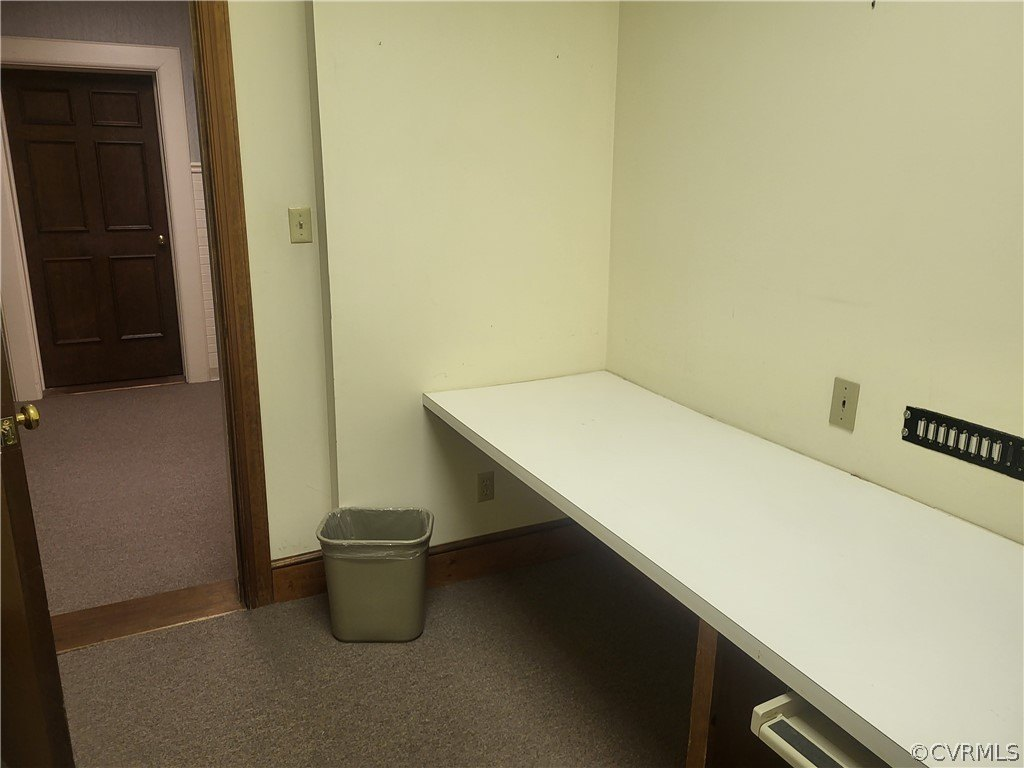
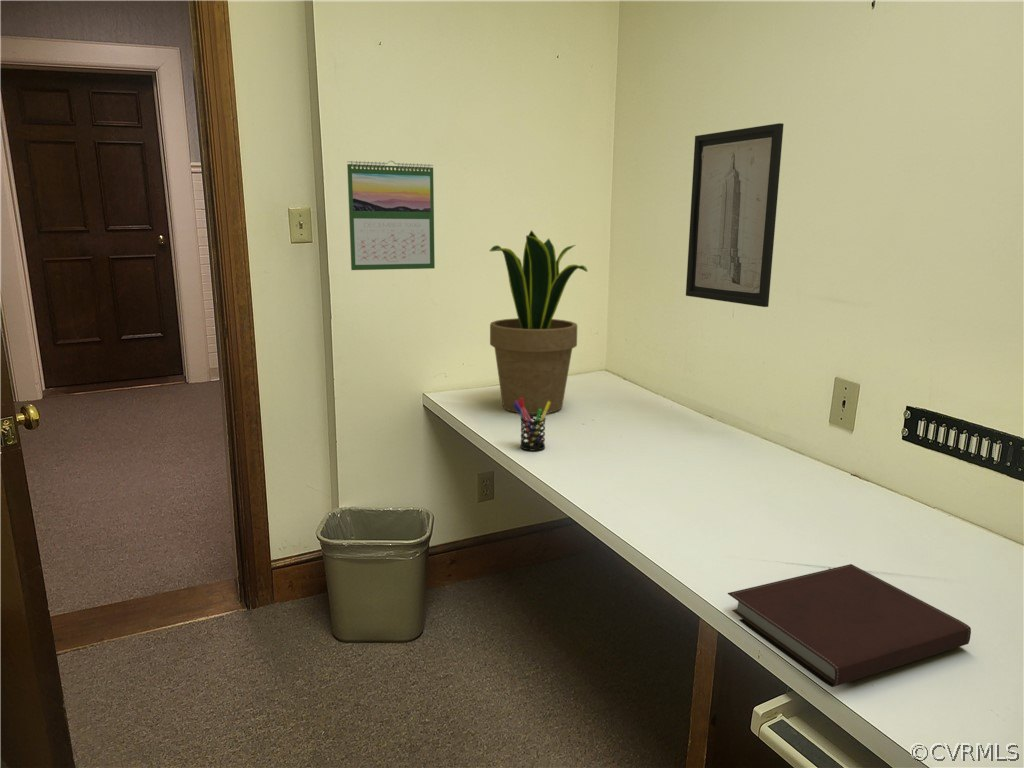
+ notebook [726,563,972,688]
+ wall art [685,122,785,308]
+ potted plant [488,229,589,415]
+ calendar [346,160,436,271]
+ pen holder [514,398,551,452]
